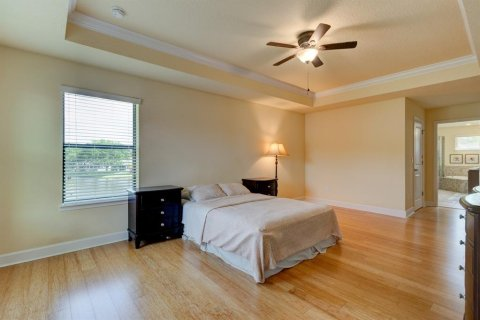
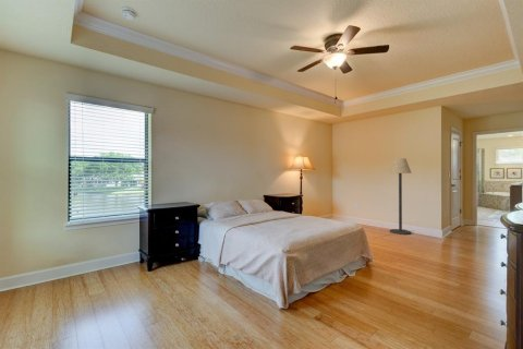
+ floor lamp [388,157,413,236]
